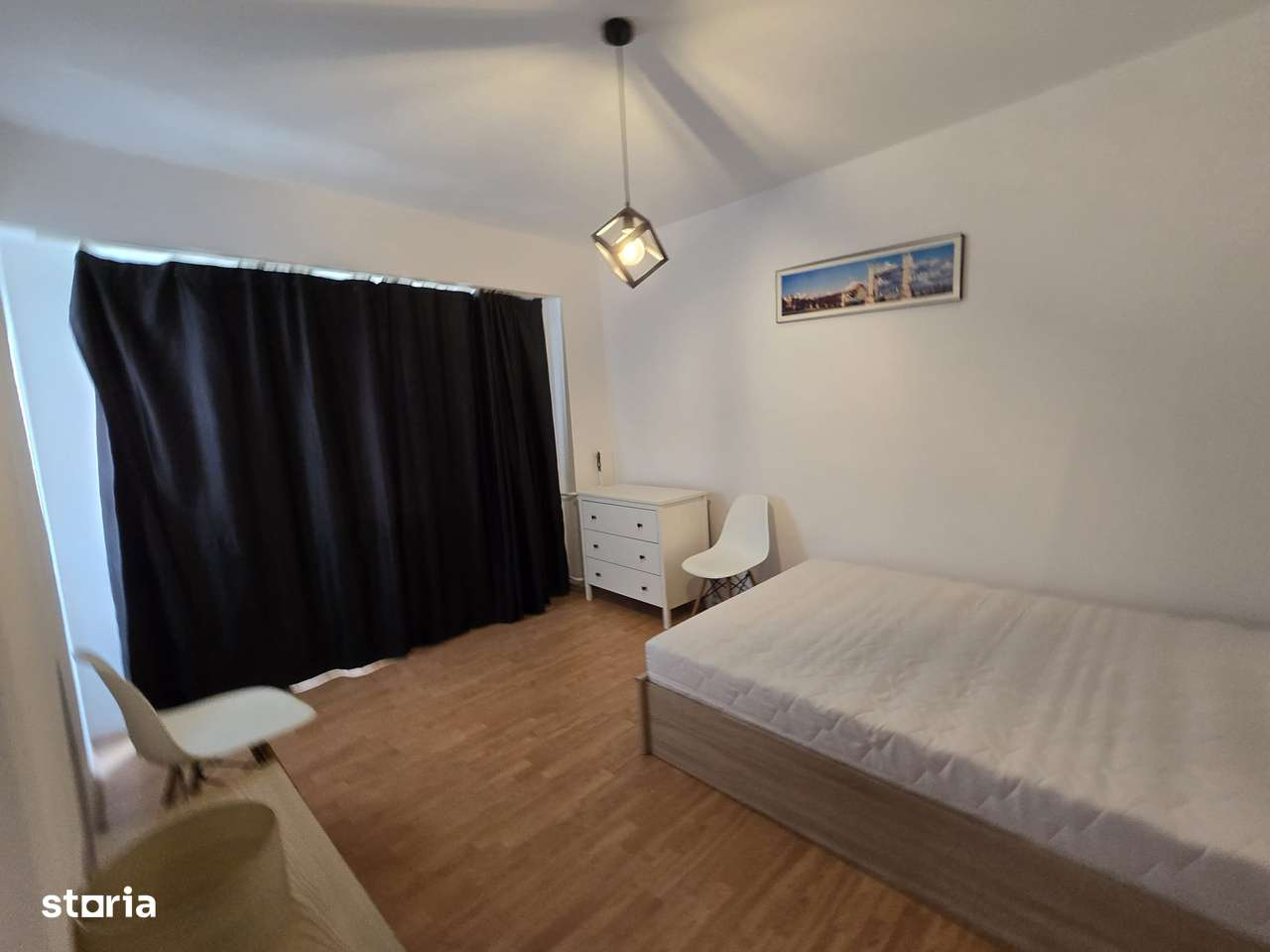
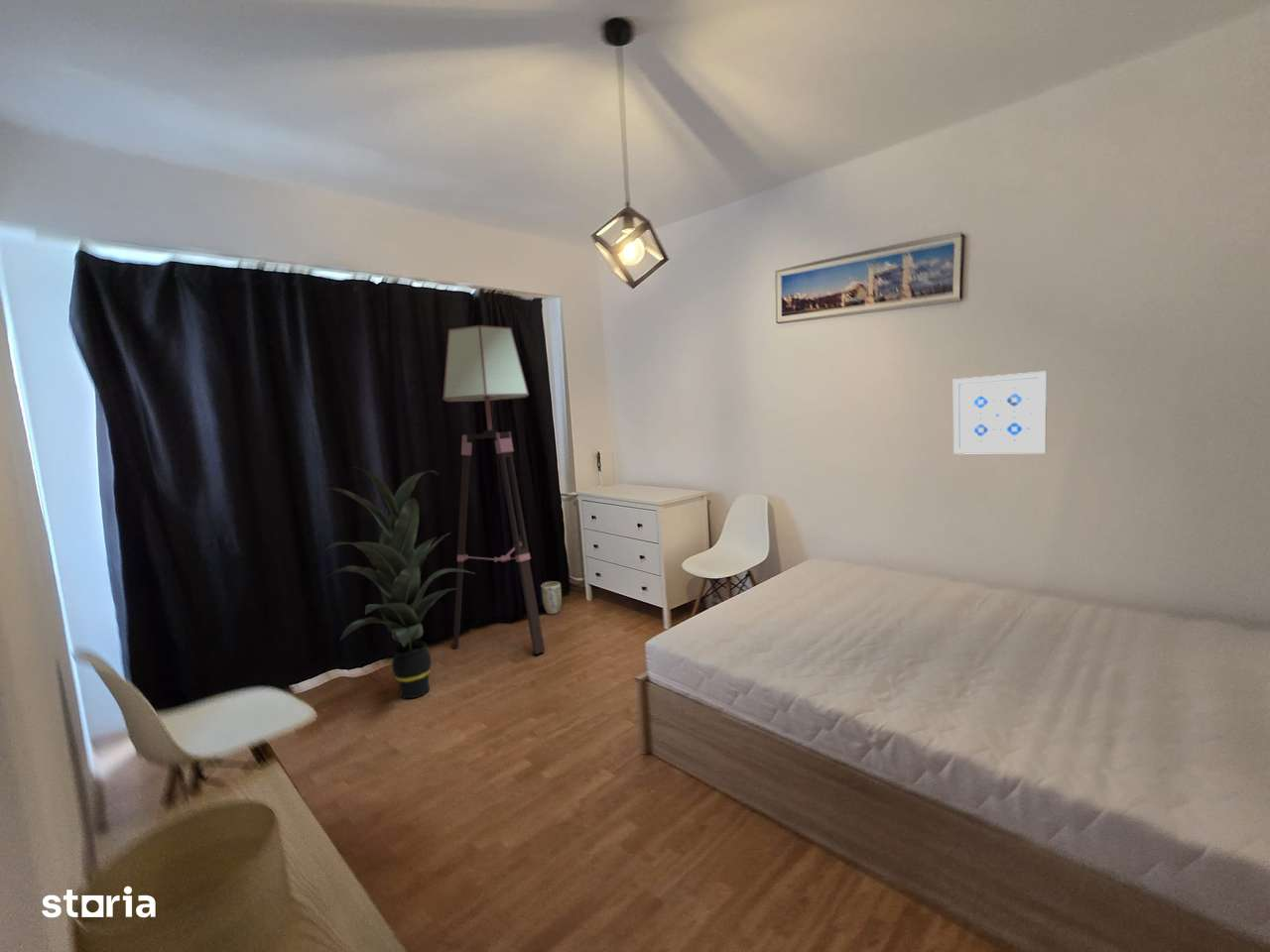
+ floor lamp [442,324,546,655]
+ plant pot [540,581,563,615]
+ wall art [953,370,1048,455]
+ indoor plant [323,466,477,699]
